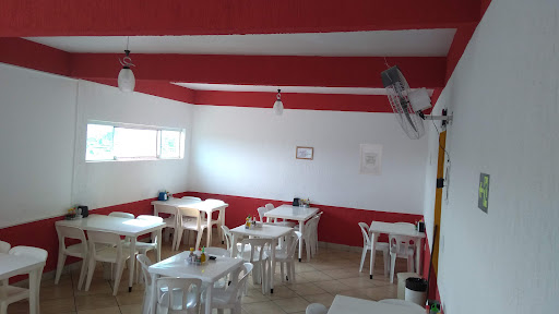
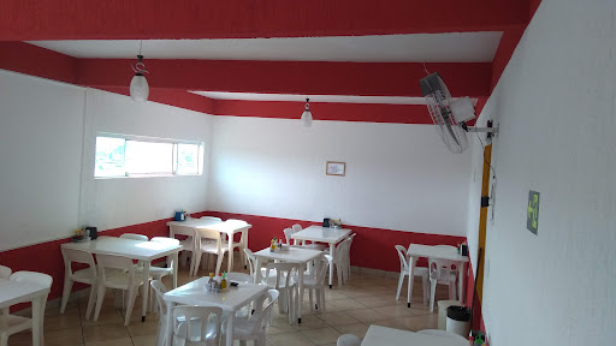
- wall art [357,143,384,177]
